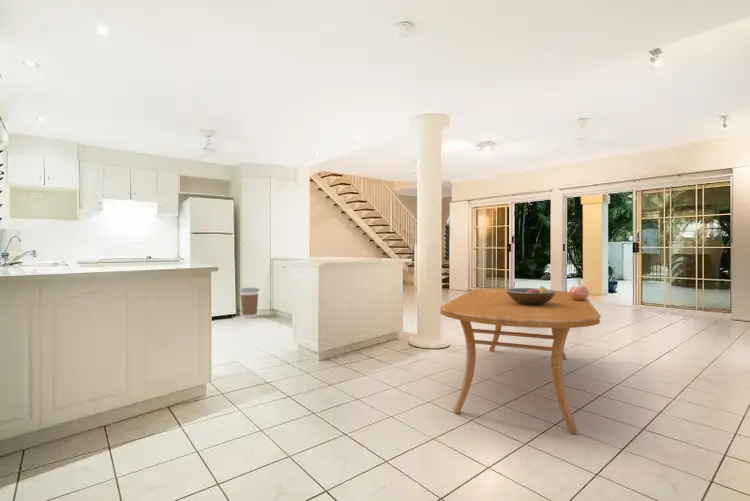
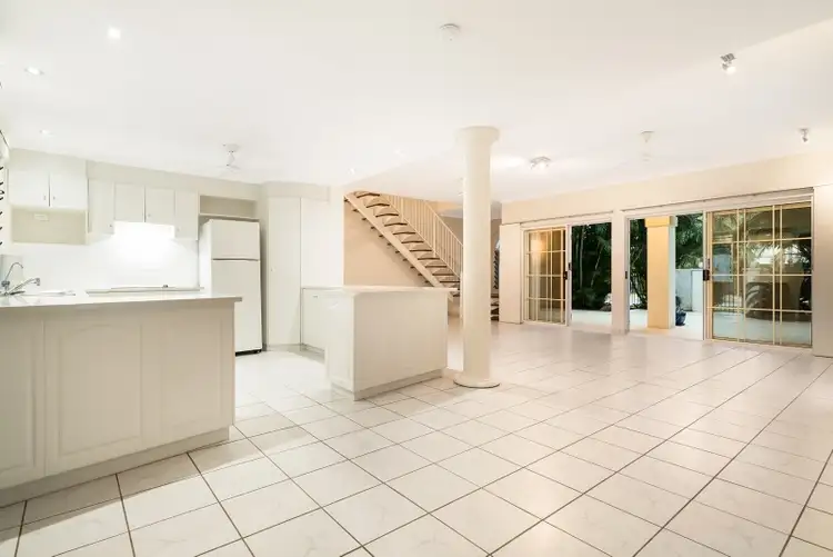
- dining table [439,287,602,435]
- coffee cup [238,287,260,319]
- fruit bowl [506,285,556,305]
- vase [568,277,590,301]
